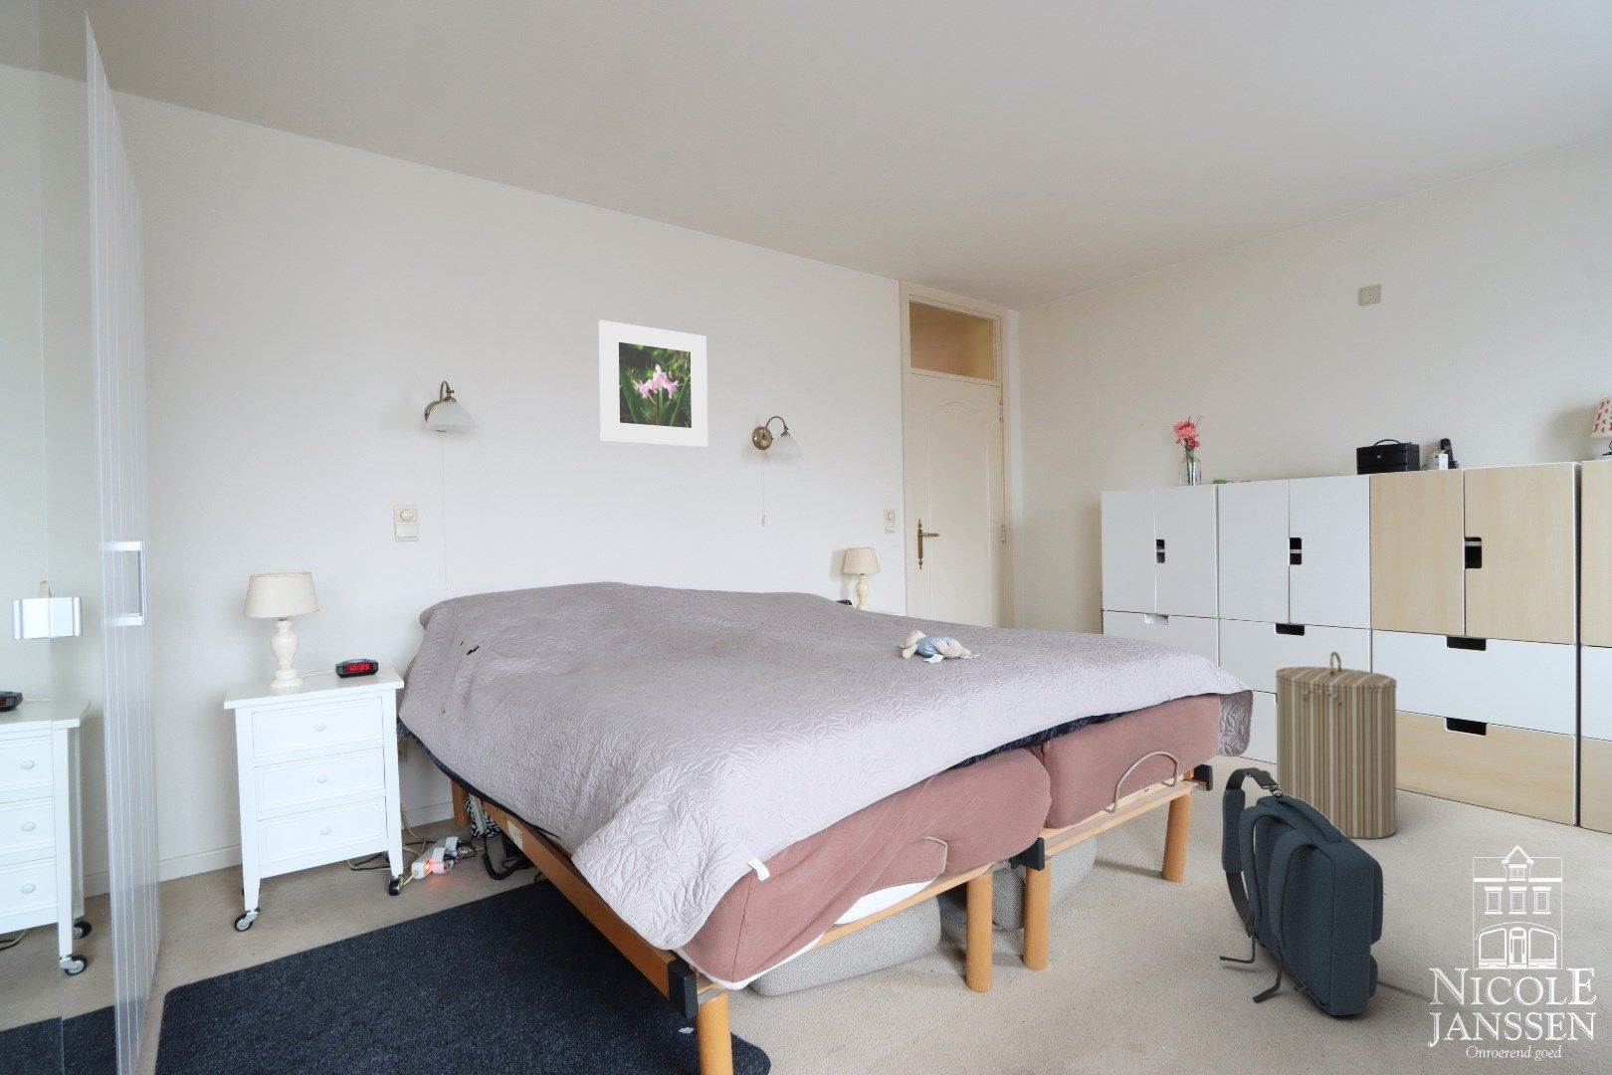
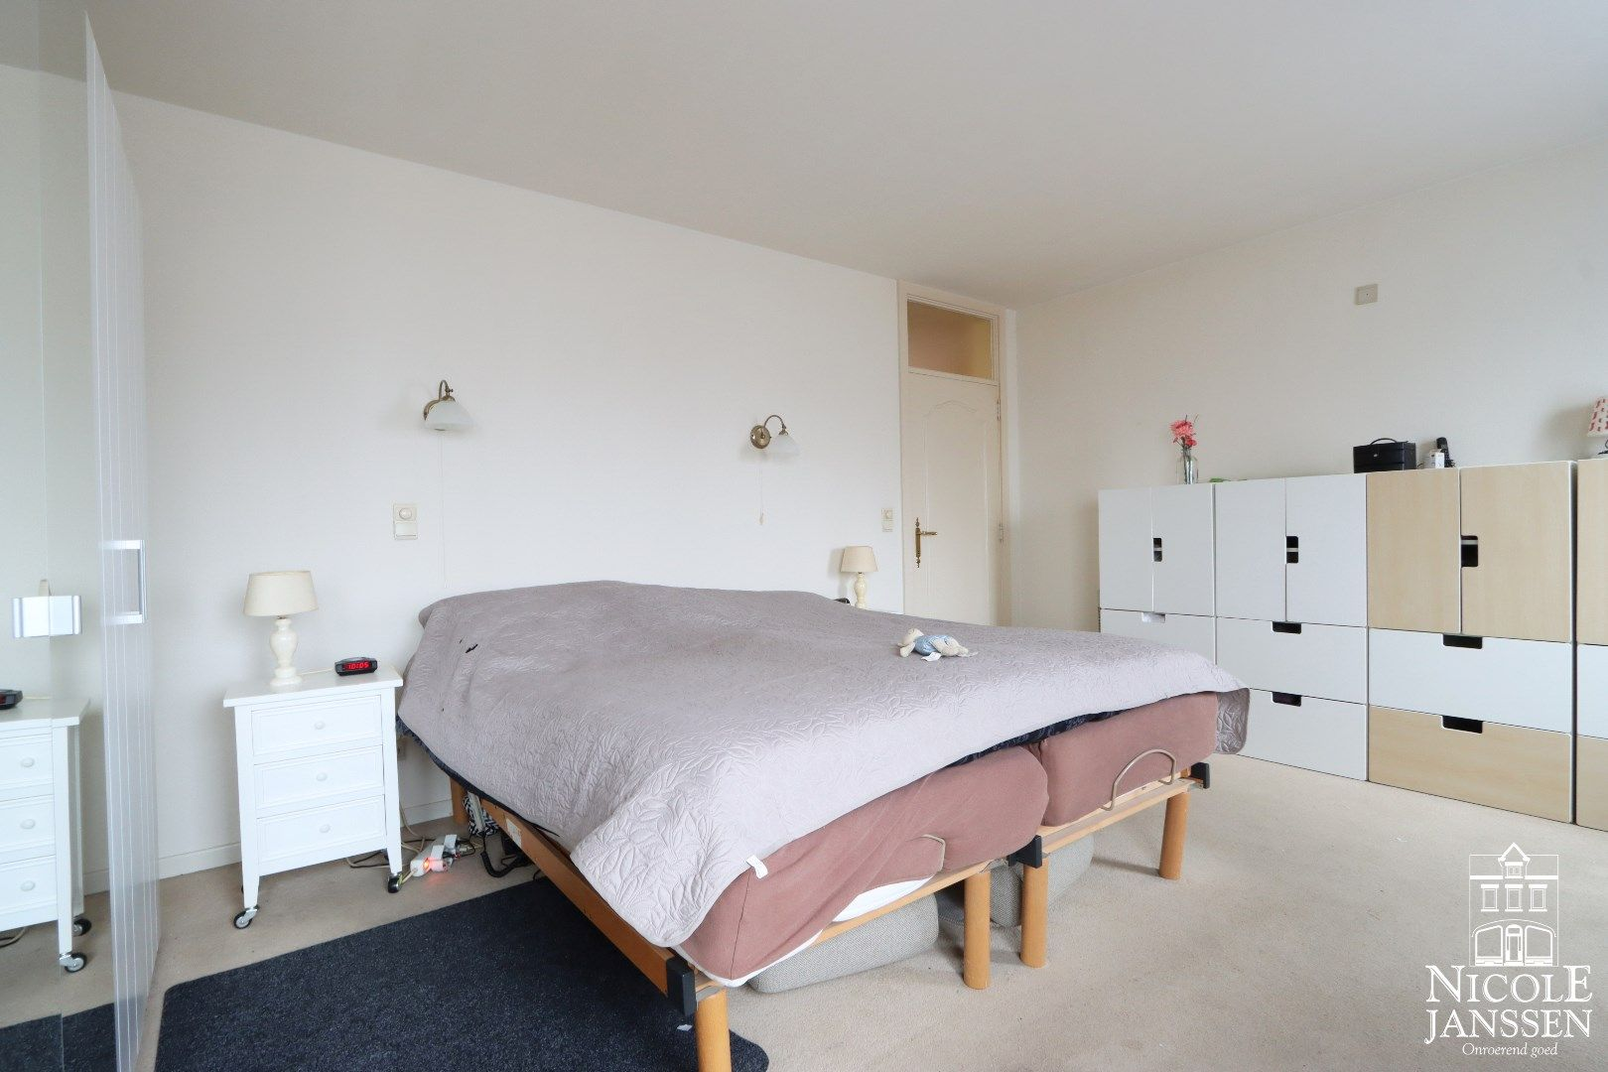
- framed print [599,319,709,448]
- backpack [1217,767,1384,1016]
- laundry hamper [1275,650,1399,840]
